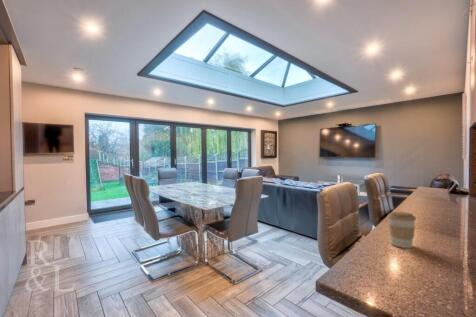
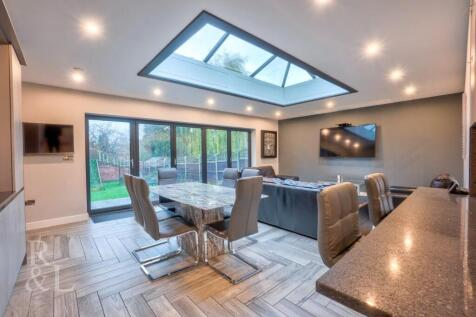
- coffee cup [386,211,417,249]
